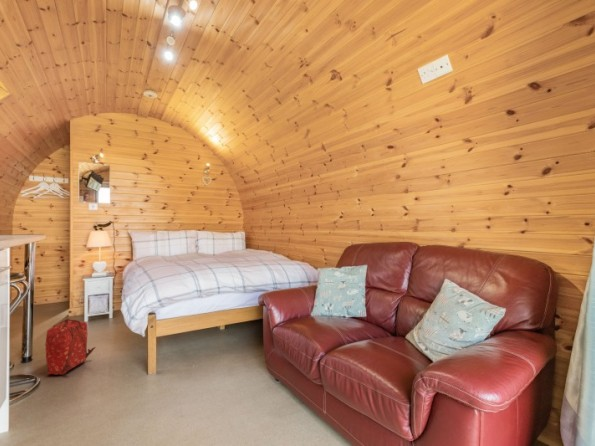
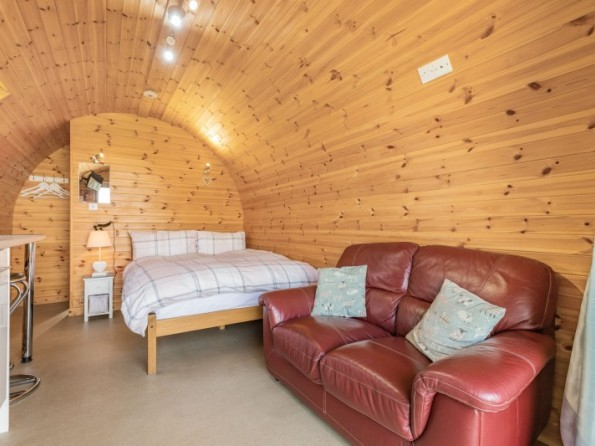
- backpack [44,318,97,376]
